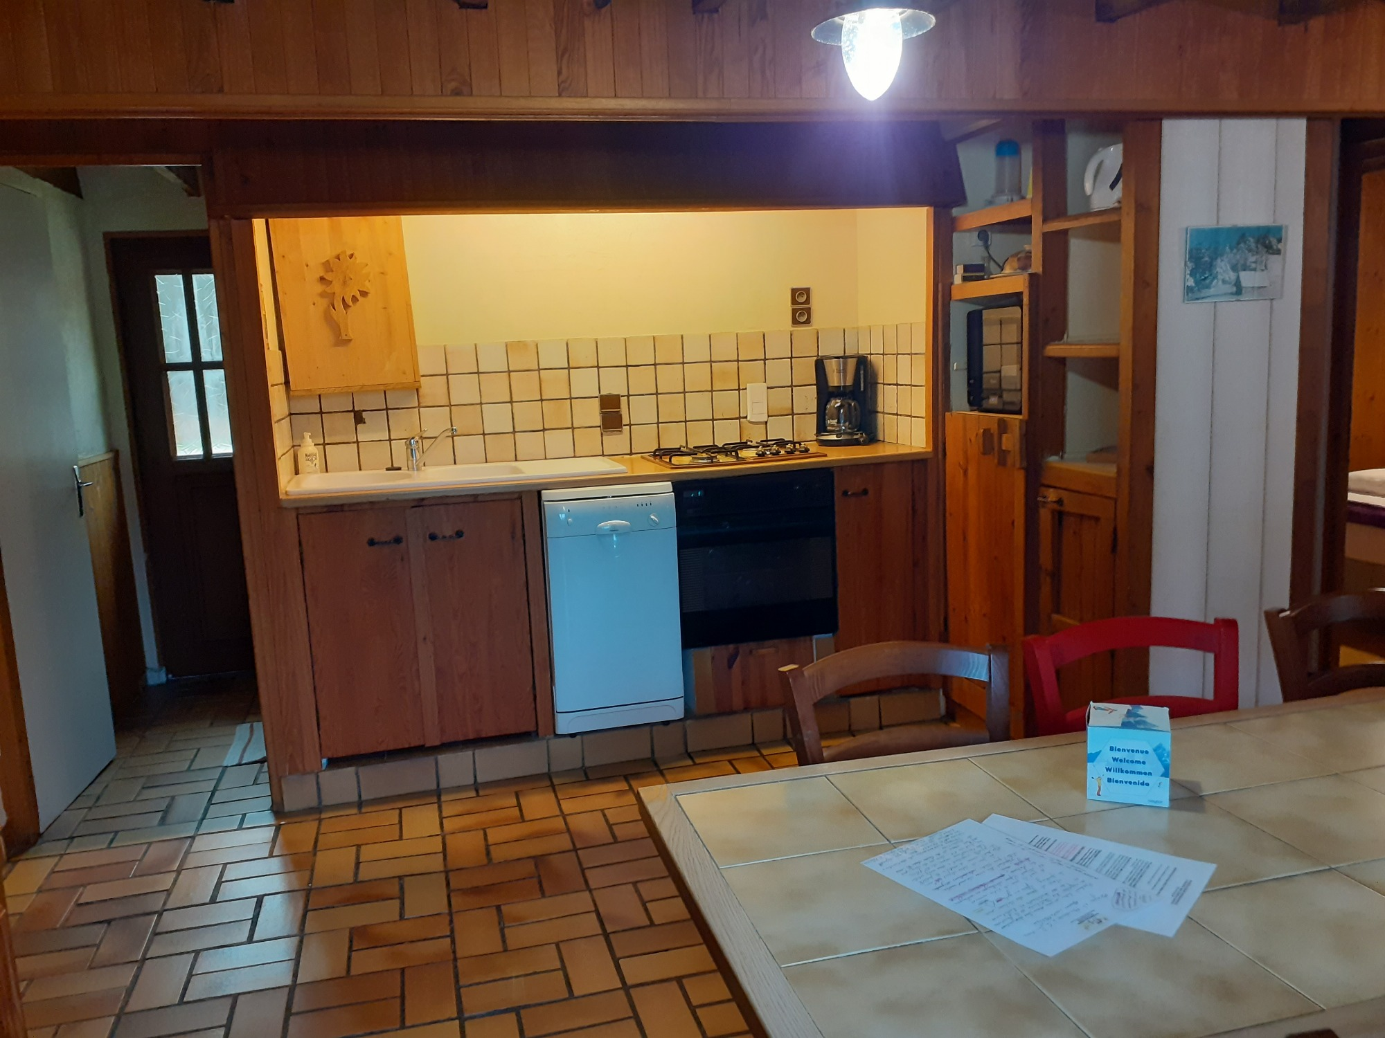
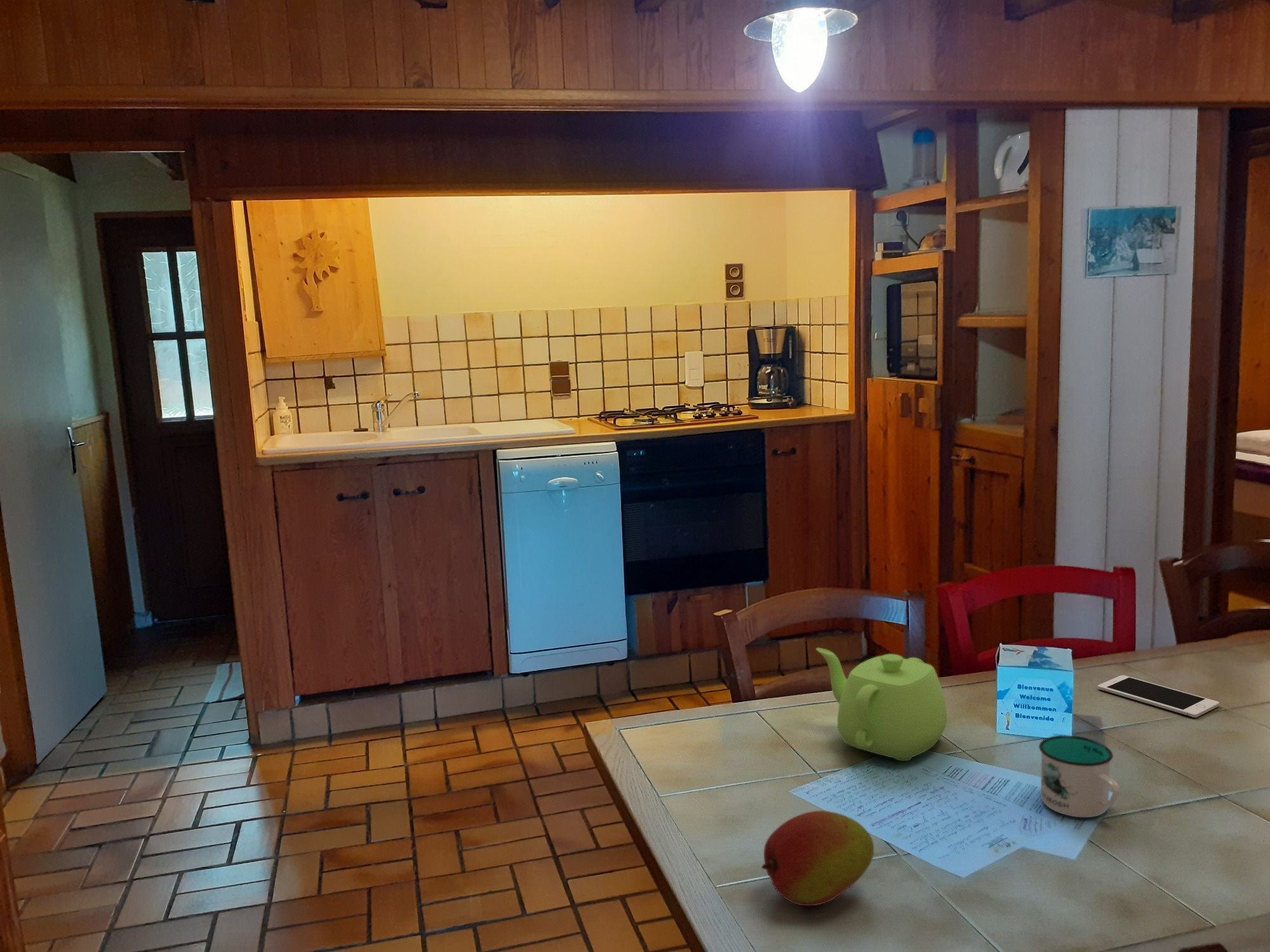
+ teapot [815,647,947,762]
+ cell phone [1097,675,1220,718]
+ fruit [761,810,874,906]
+ mug [1038,735,1121,818]
